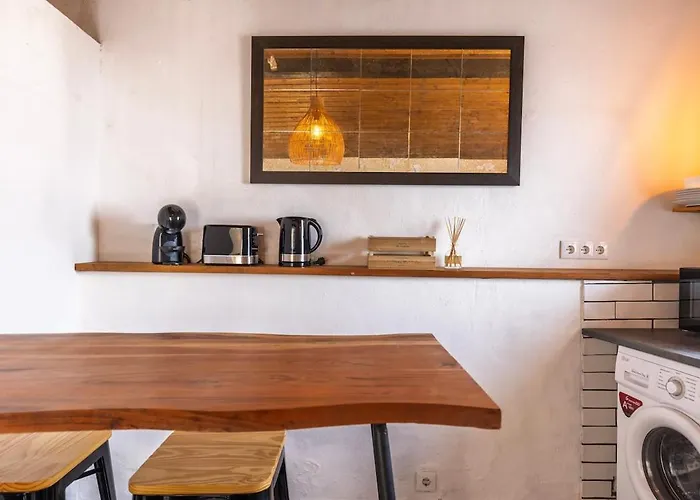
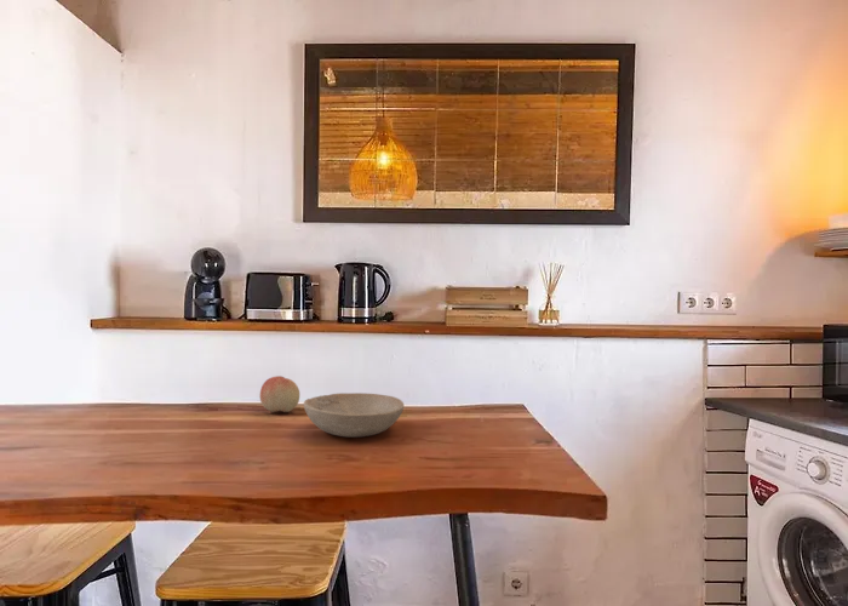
+ bowl [303,391,405,439]
+ fruit [259,375,300,413]
